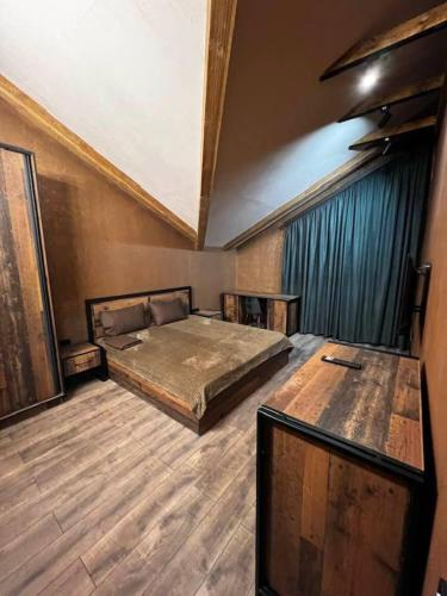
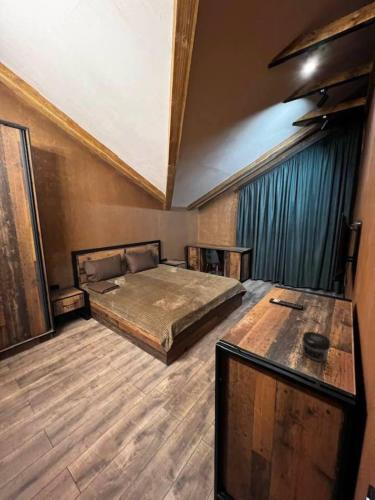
+ jar [301,331,331,362]
